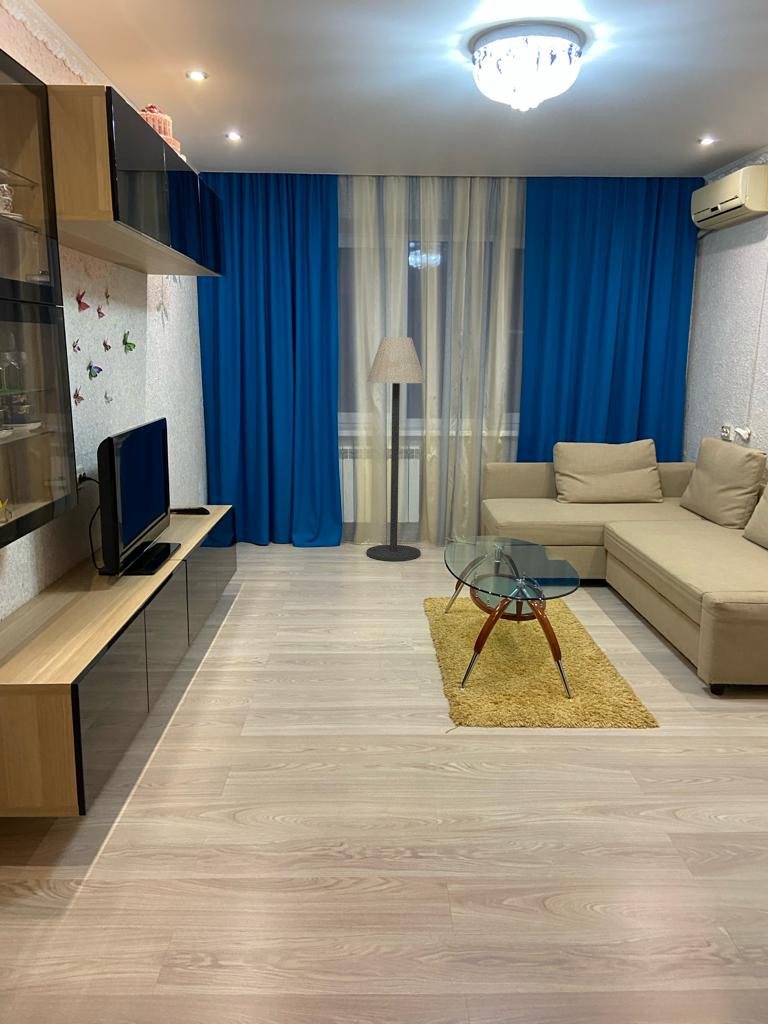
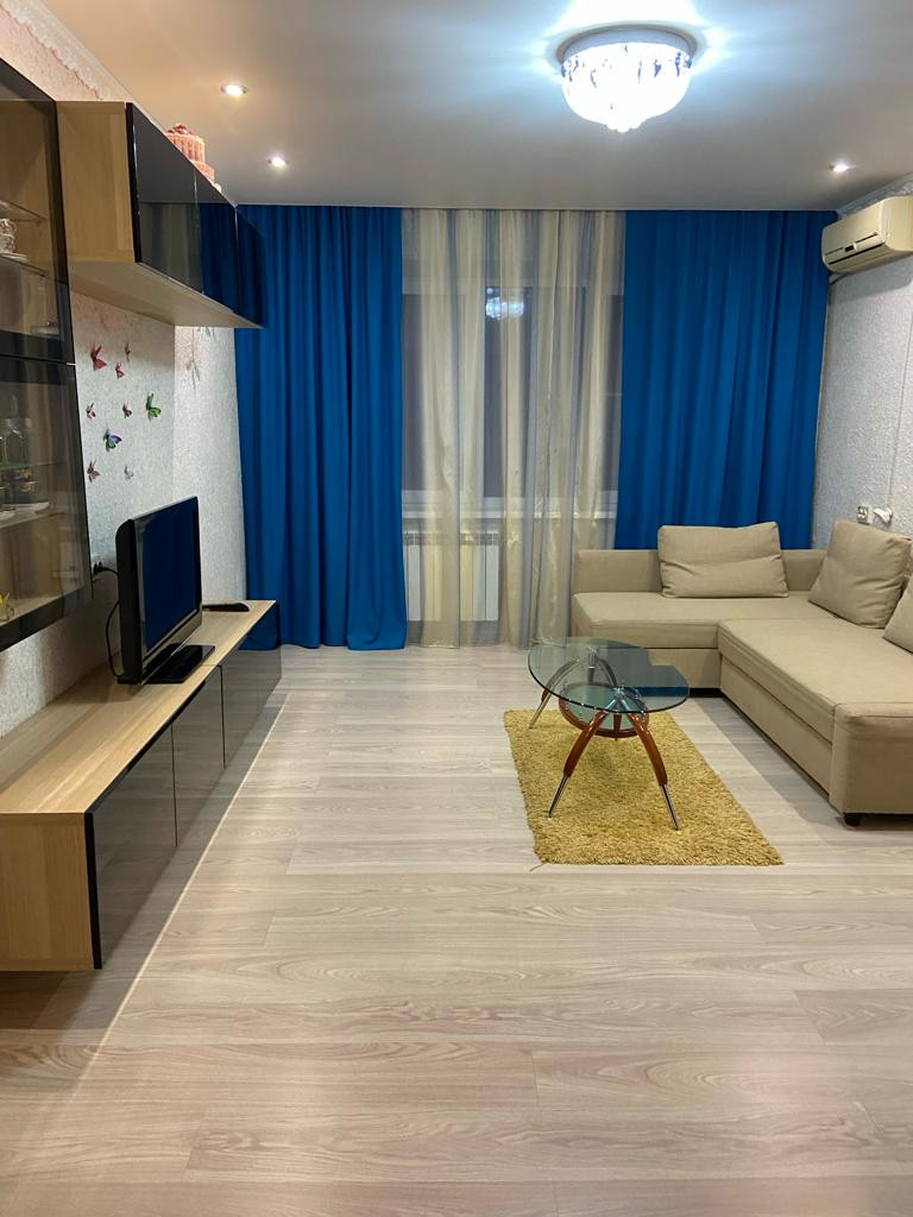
- floor lamp [365,336,426,562]
